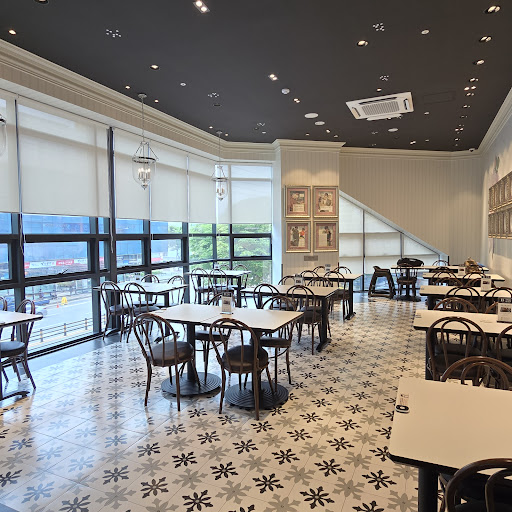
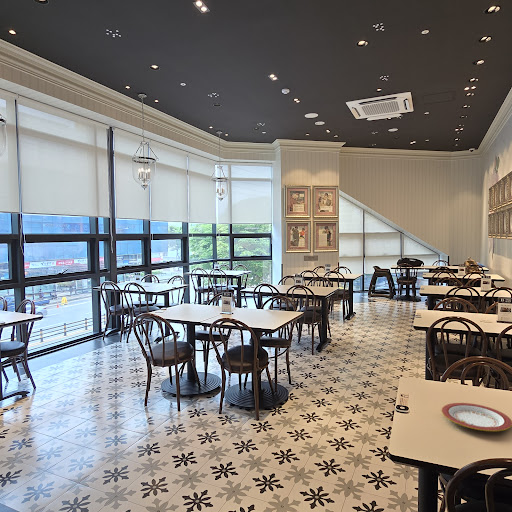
+ plate [441,402,512,432]
